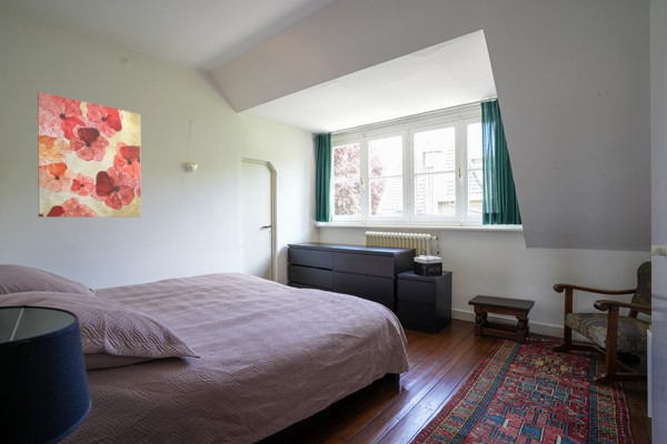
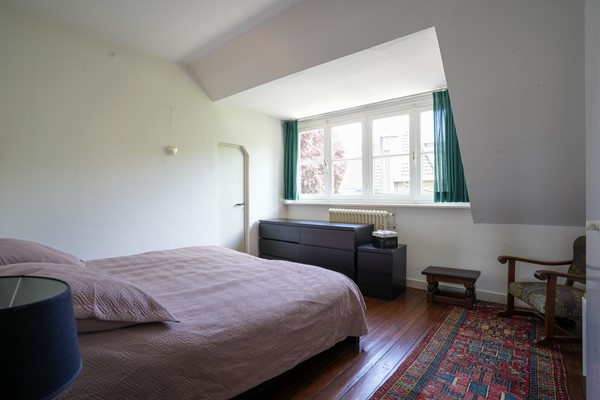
- wall art [37,91,142,219]
